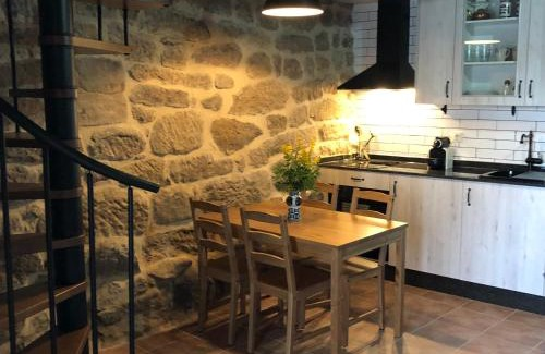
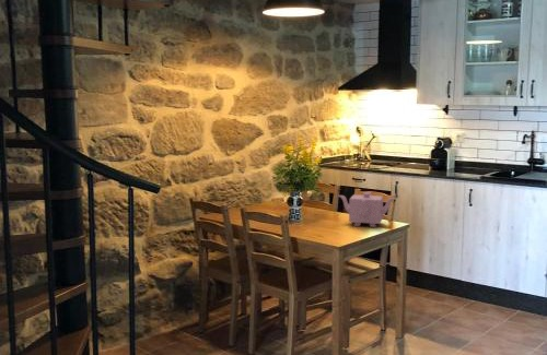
+ teapot [337,191,397,228]
